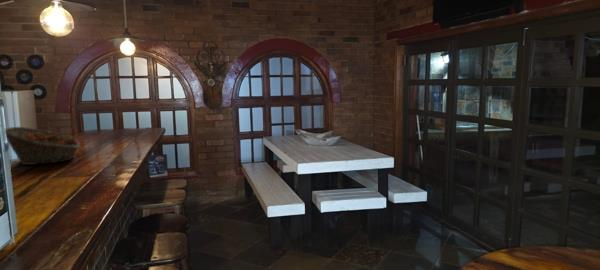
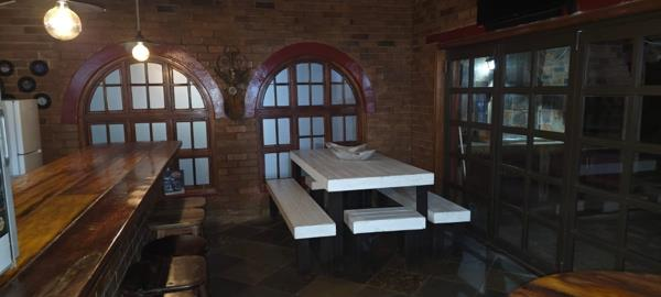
- fruit basket [4,126,81,166]
